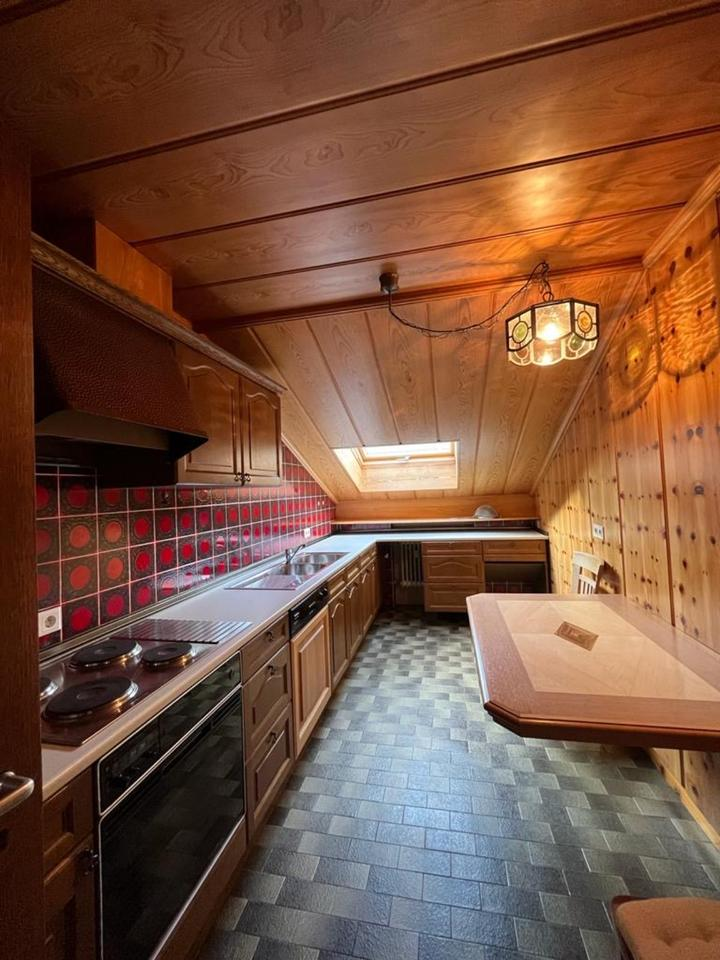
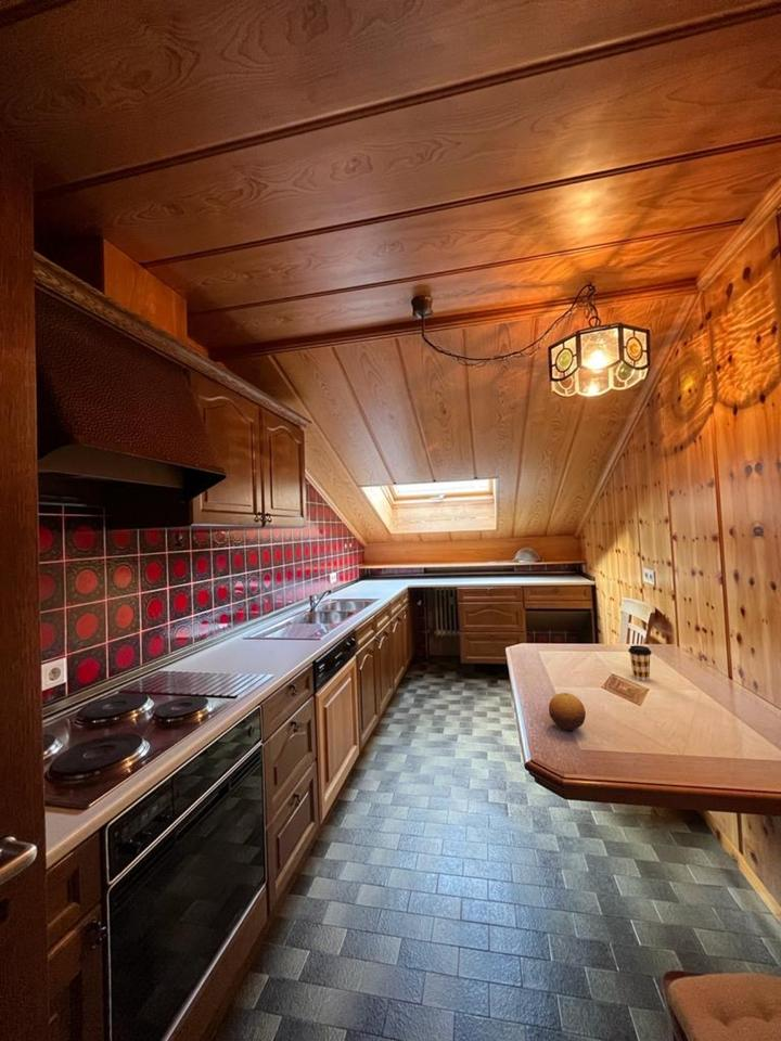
+ fruit [548,692,587,731]
+ coffee cup [628,644,653,682]
